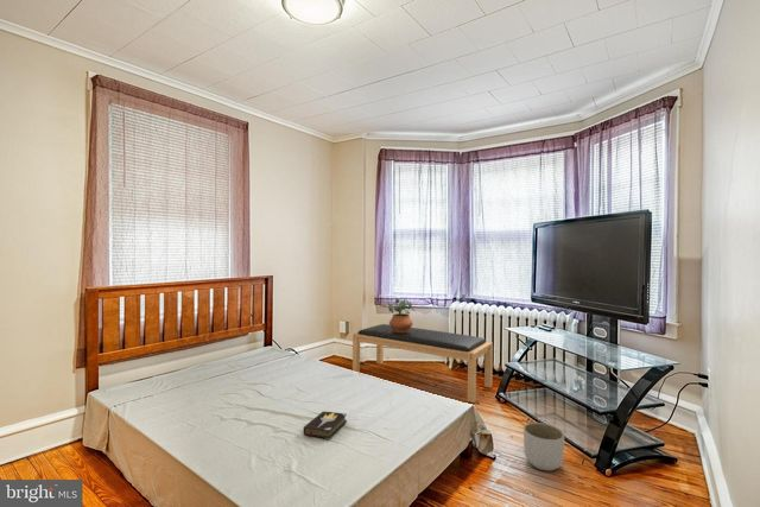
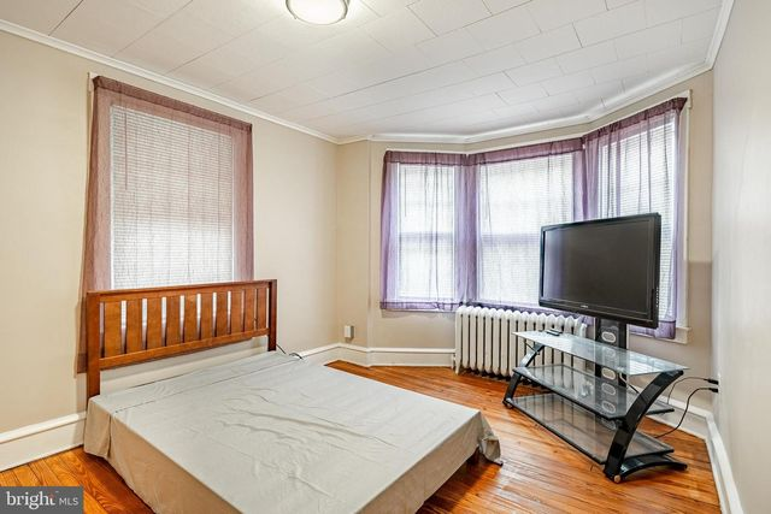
- potted plant [387,298,416,332]
- hardback book [303,410,348,441]
- bench [352,323,494,404]
- planter [522,422,565,471]
